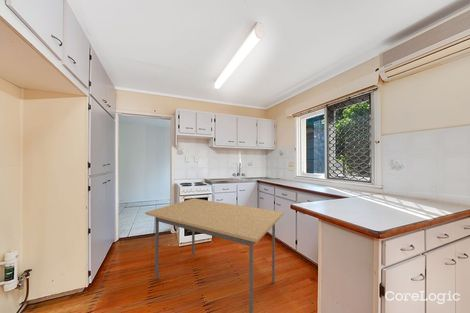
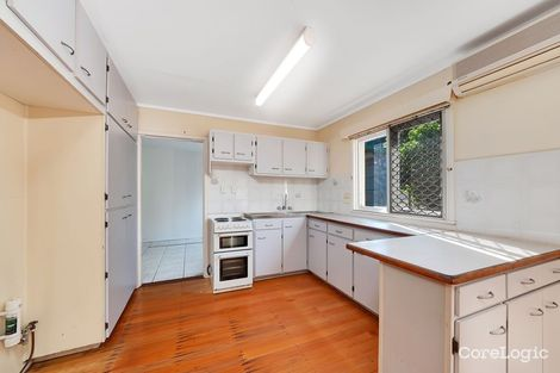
- dining table [144,198,285,313]
